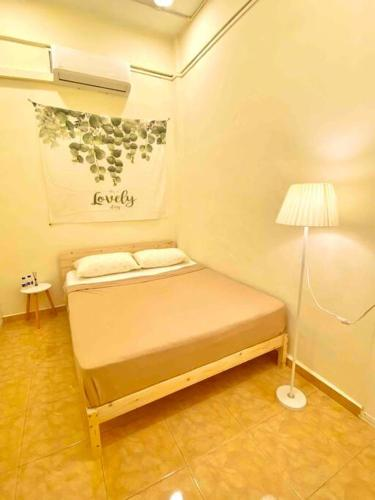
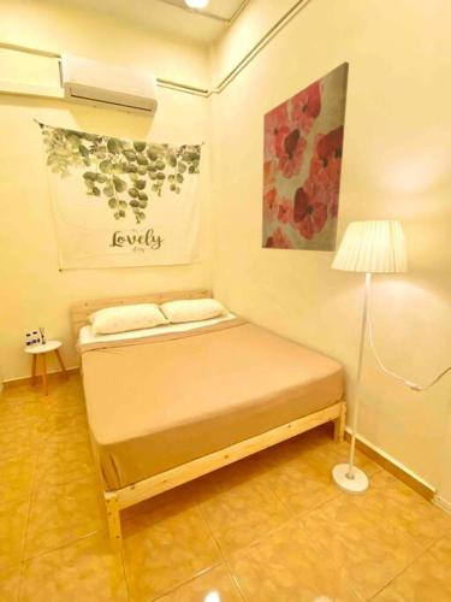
+ wall art [261,60,350,253]
